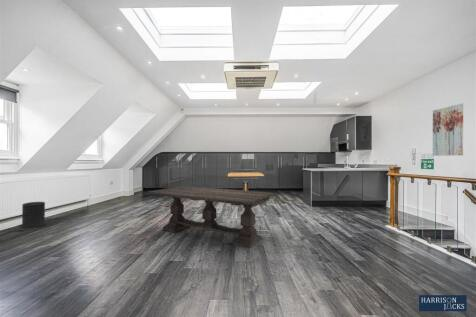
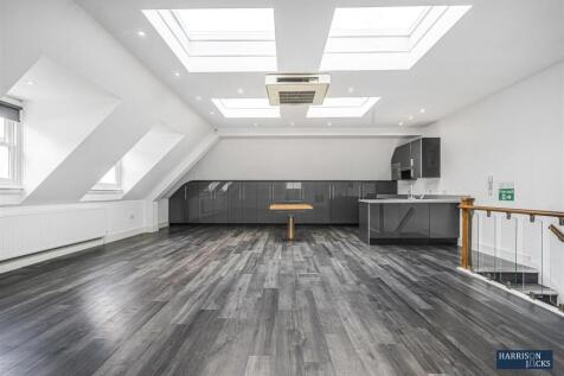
- wall art [432,103,464,157]
- dining table [146,185,275,249]
- trash can [21,201,46,229]
